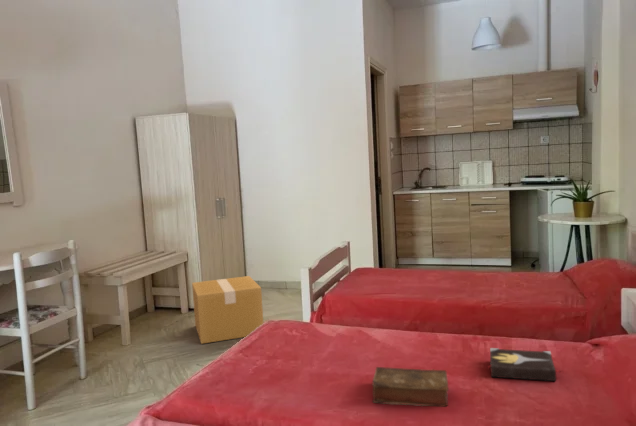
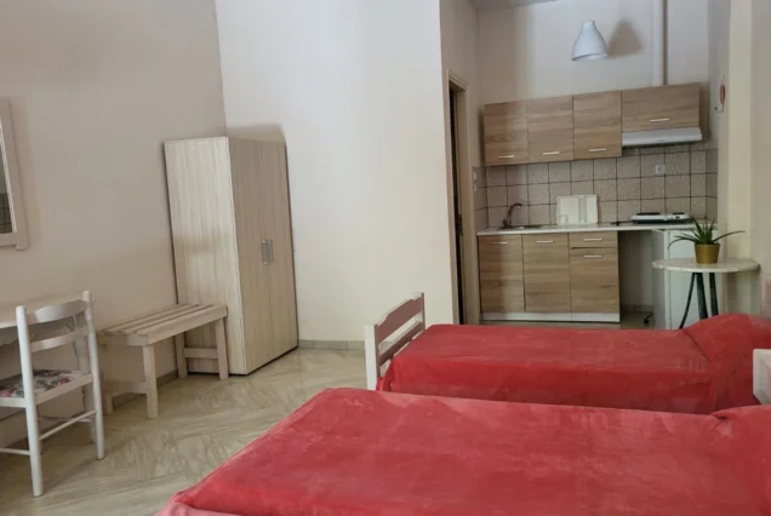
- book [371,366,449,408]
- hardback book [487,347,564,382]
- cardboard box [191,275,264,345]
